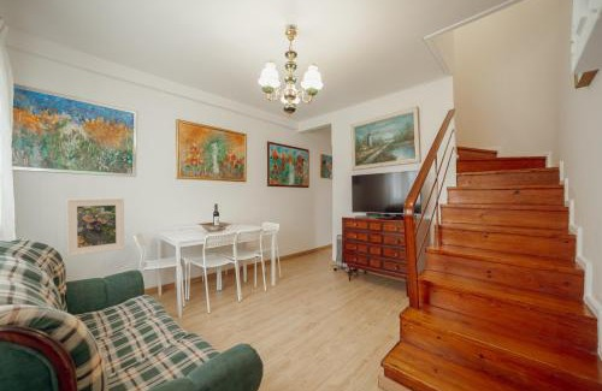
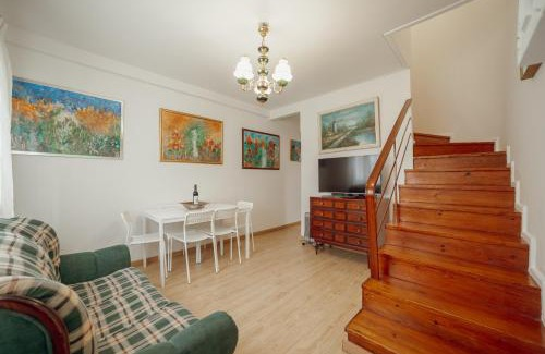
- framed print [65,197,125,257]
